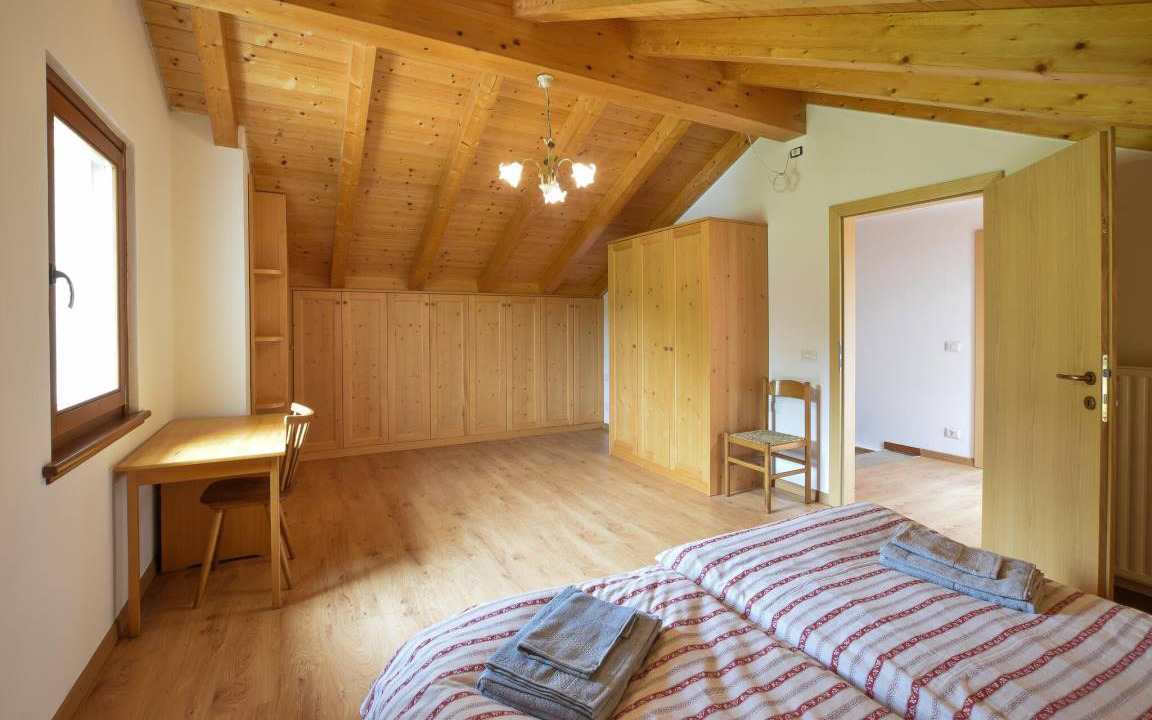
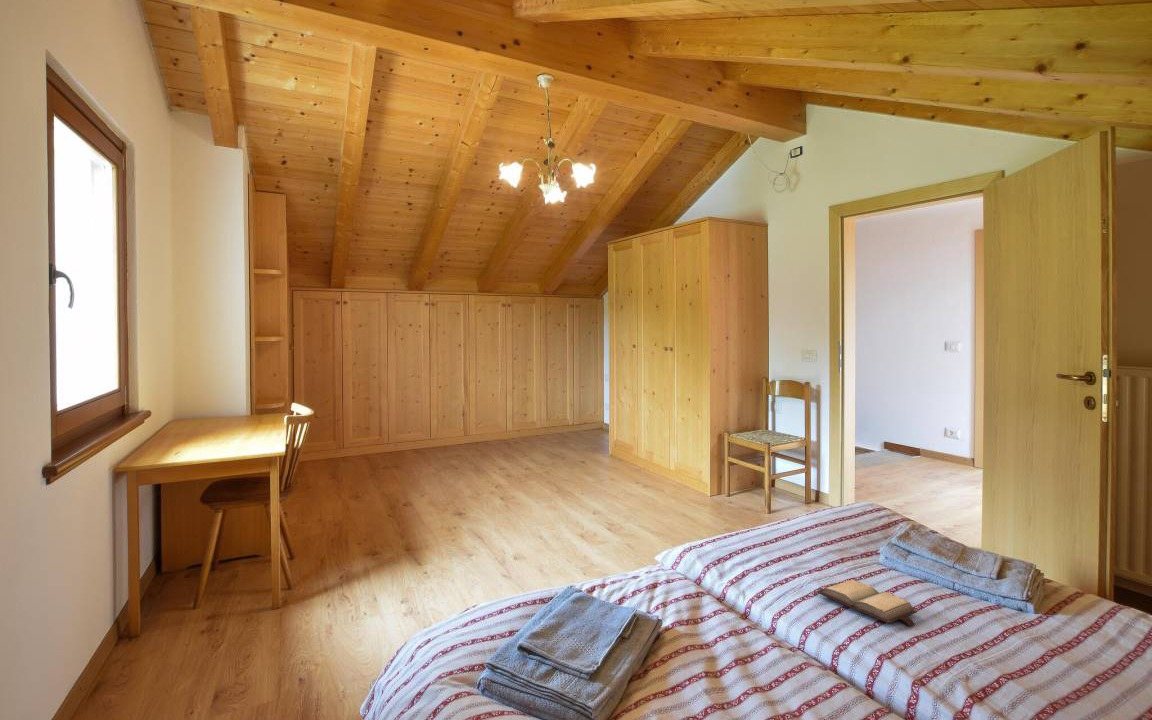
+ hardback book [815,579,918,627]
